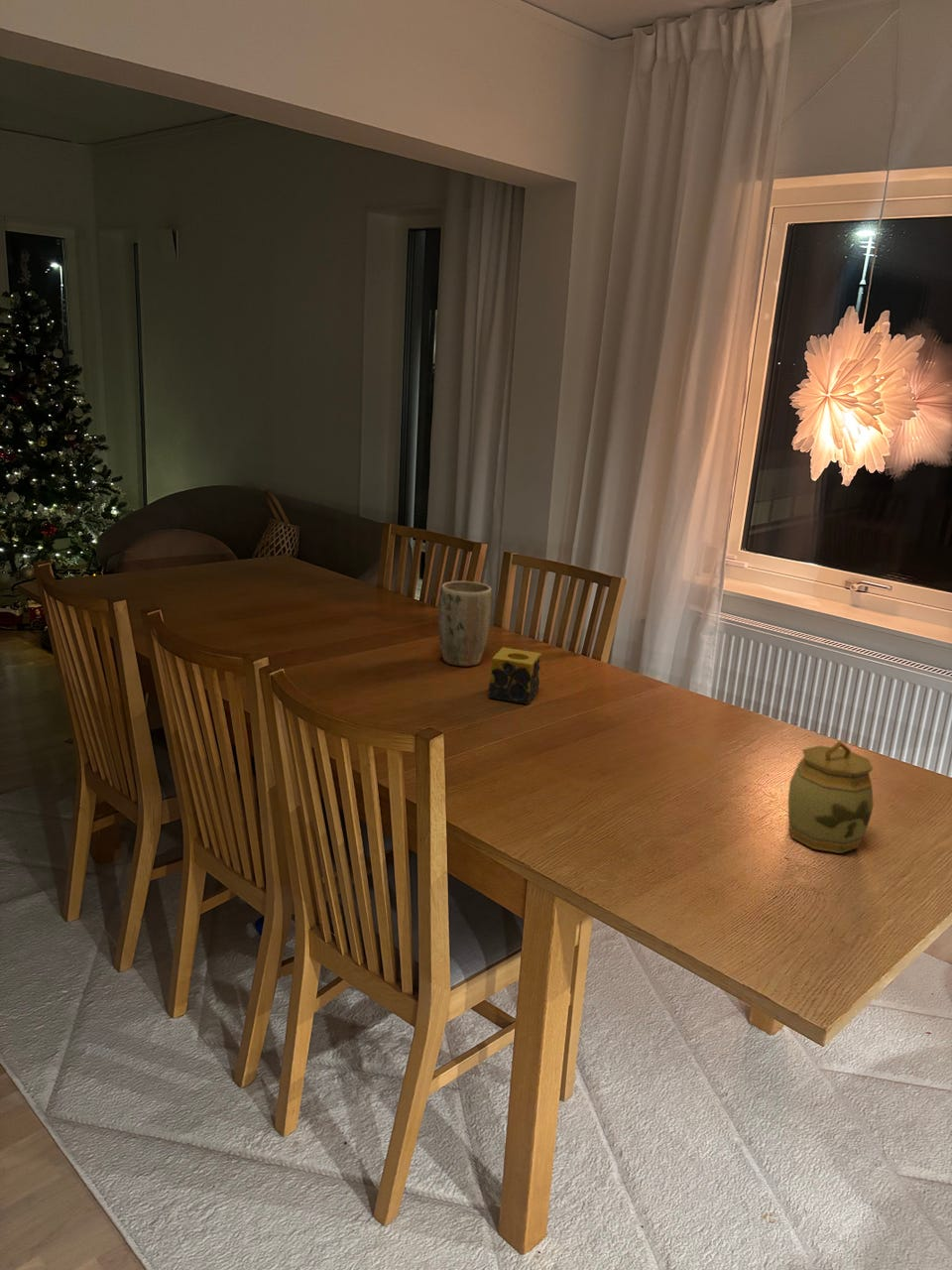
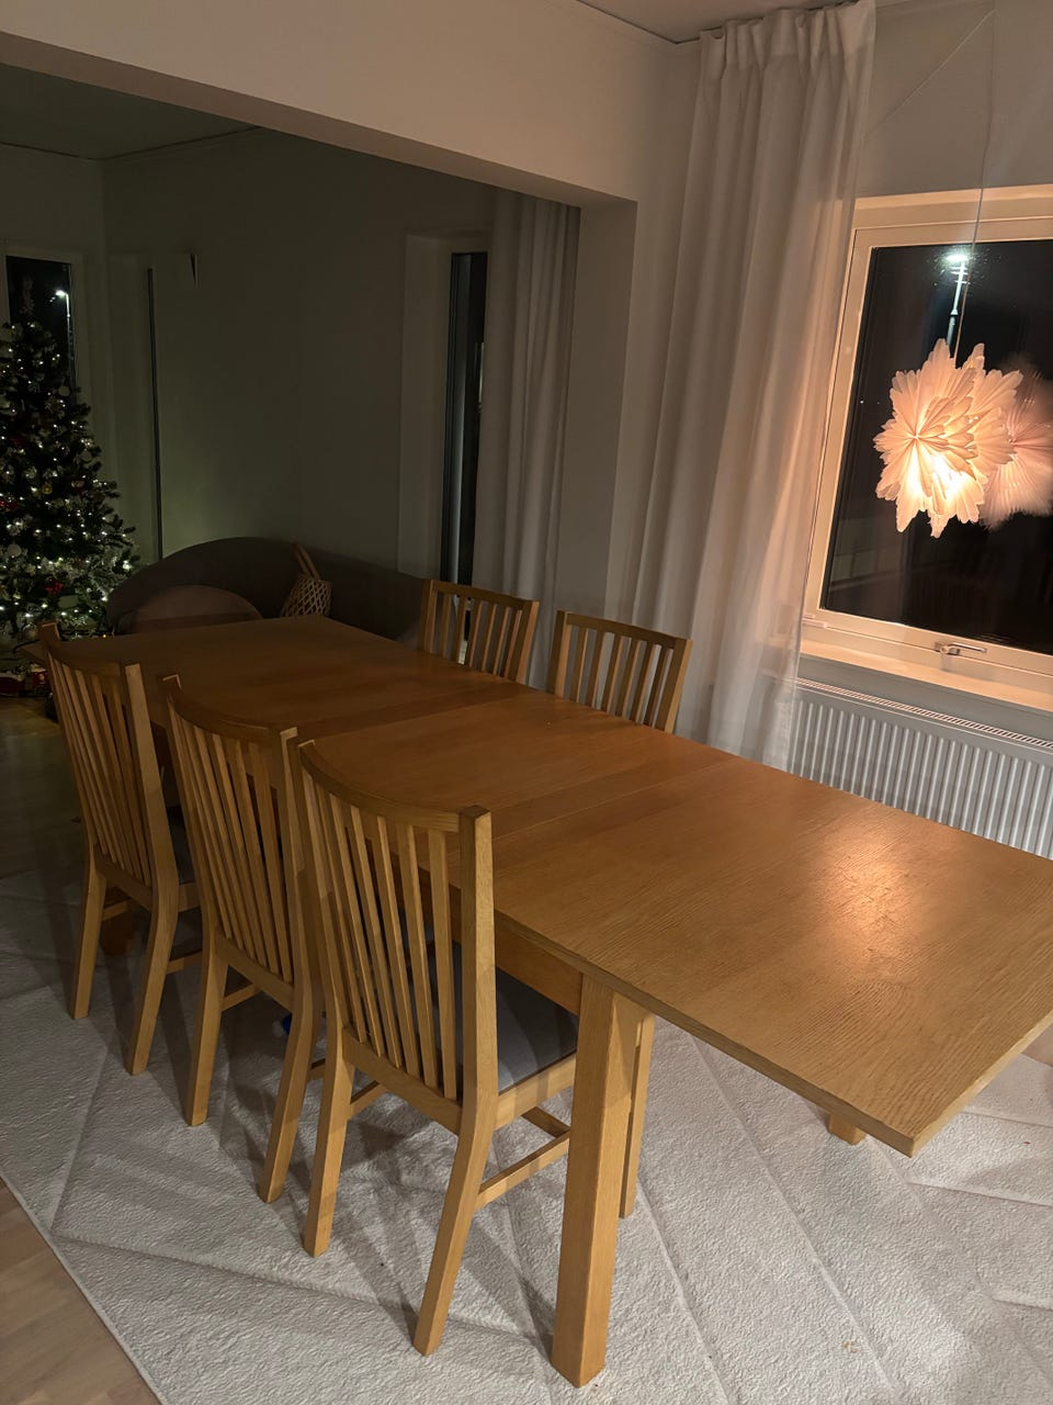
- plant pot [437,580,493,667]
- jar [787,740,875,854]
- candle [488,646,542,704]
